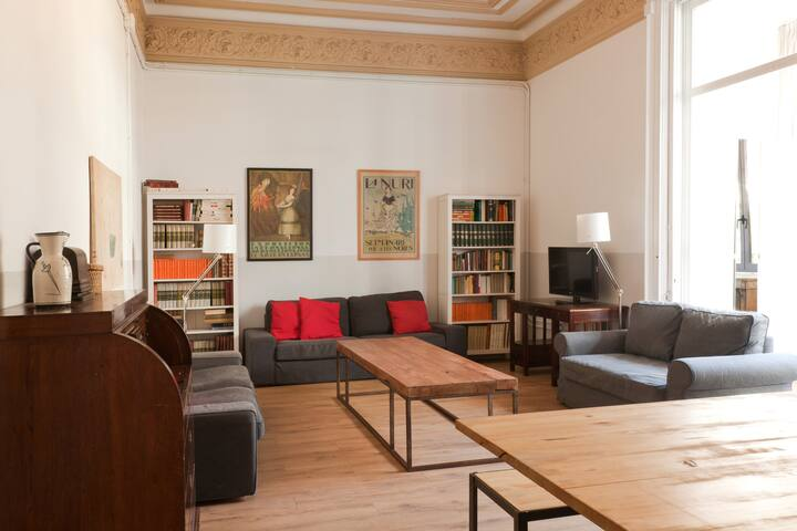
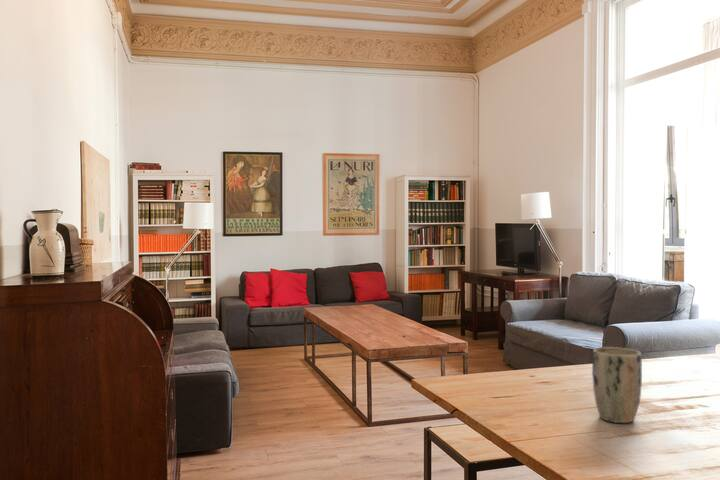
+ plant pot [591,346,643,424]
